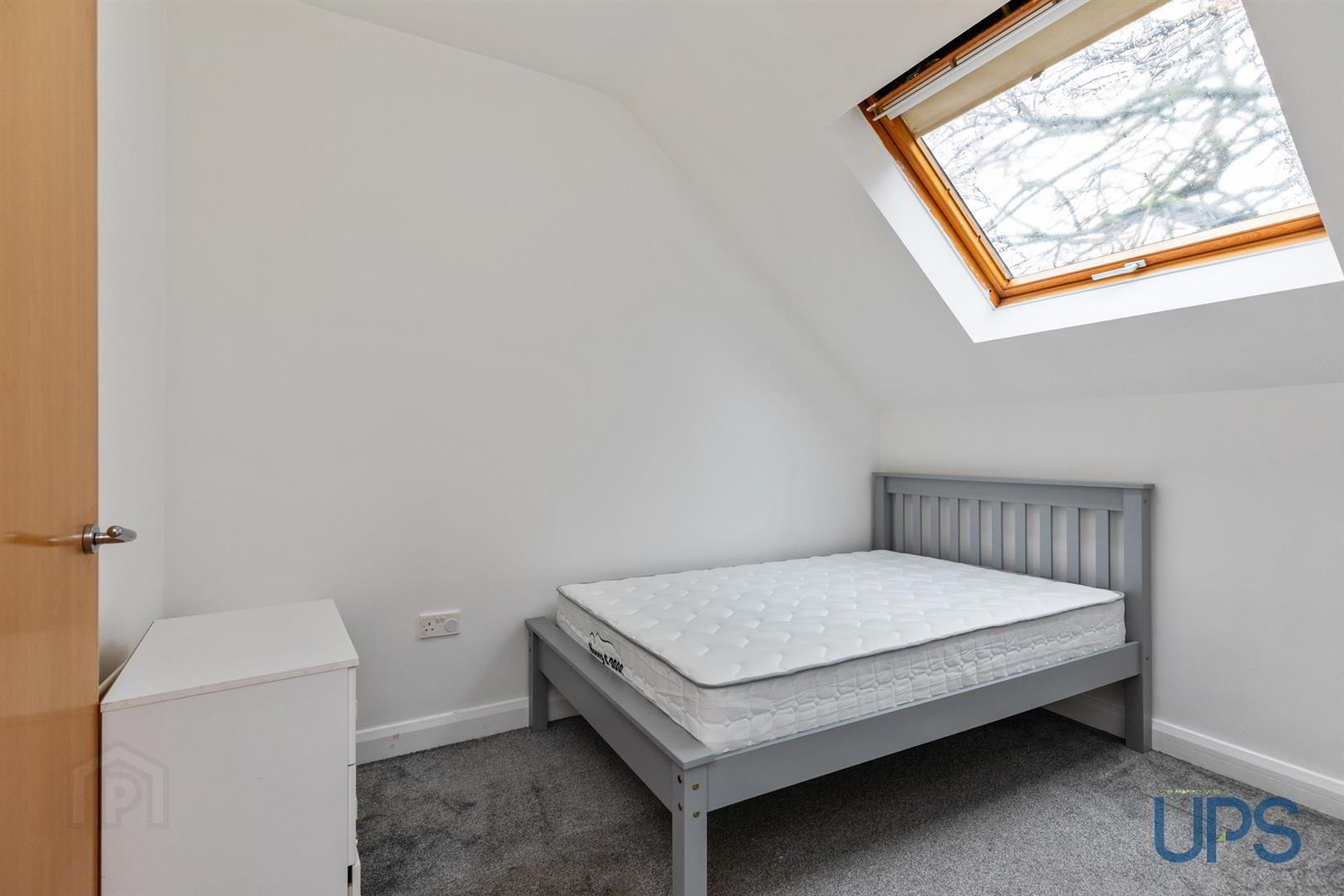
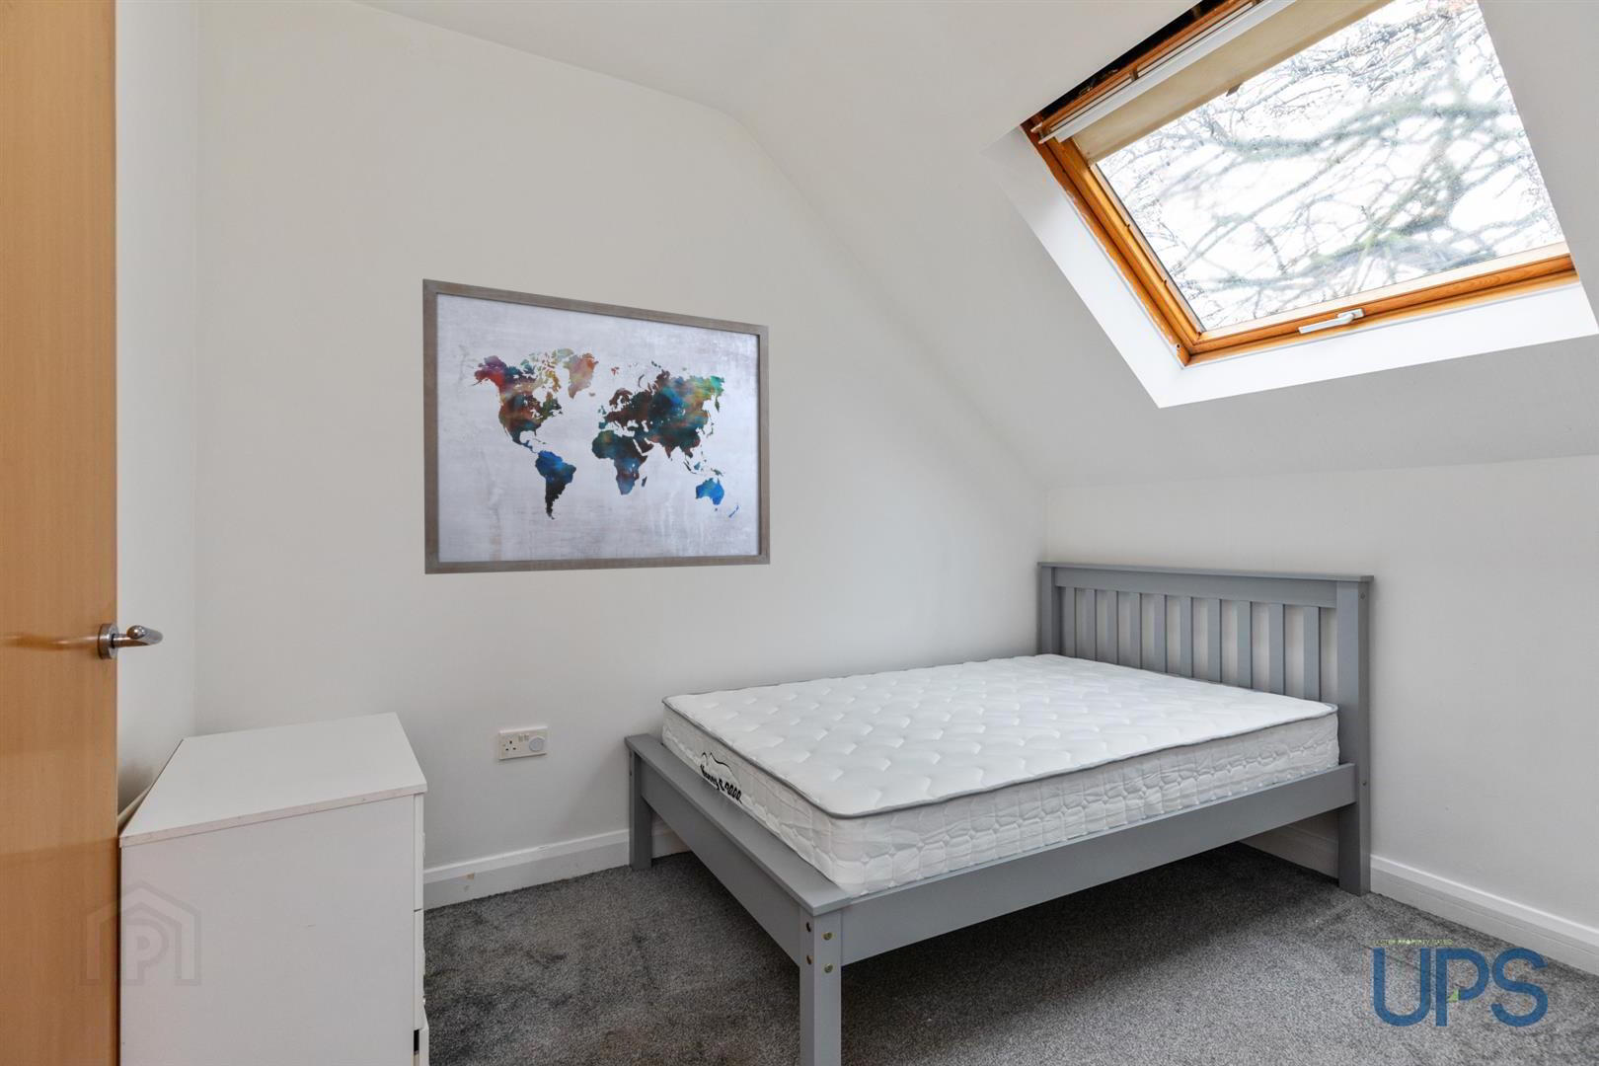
+ wall art [421,277,771,576]
